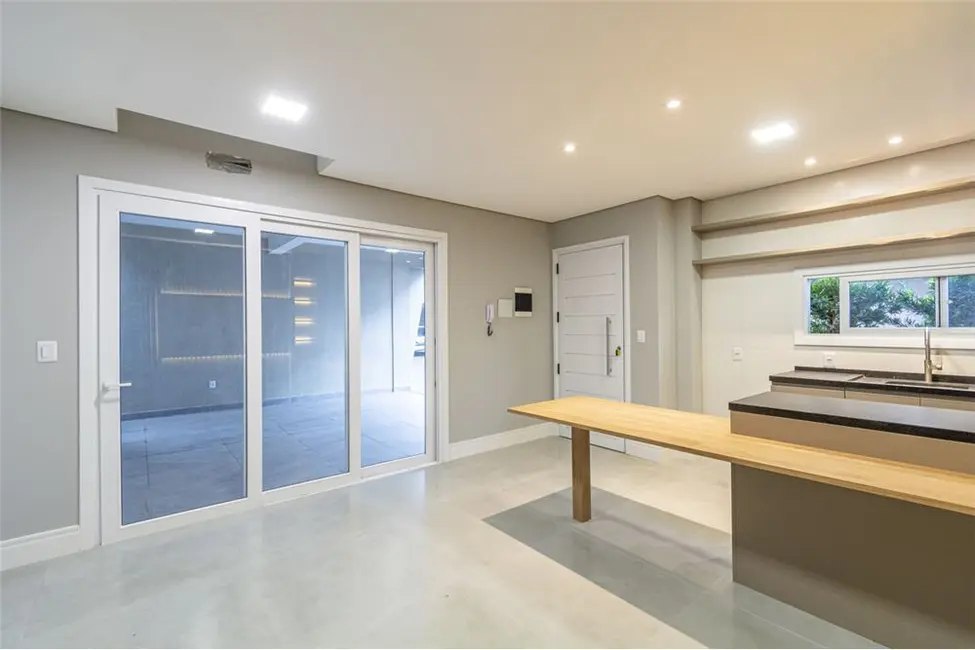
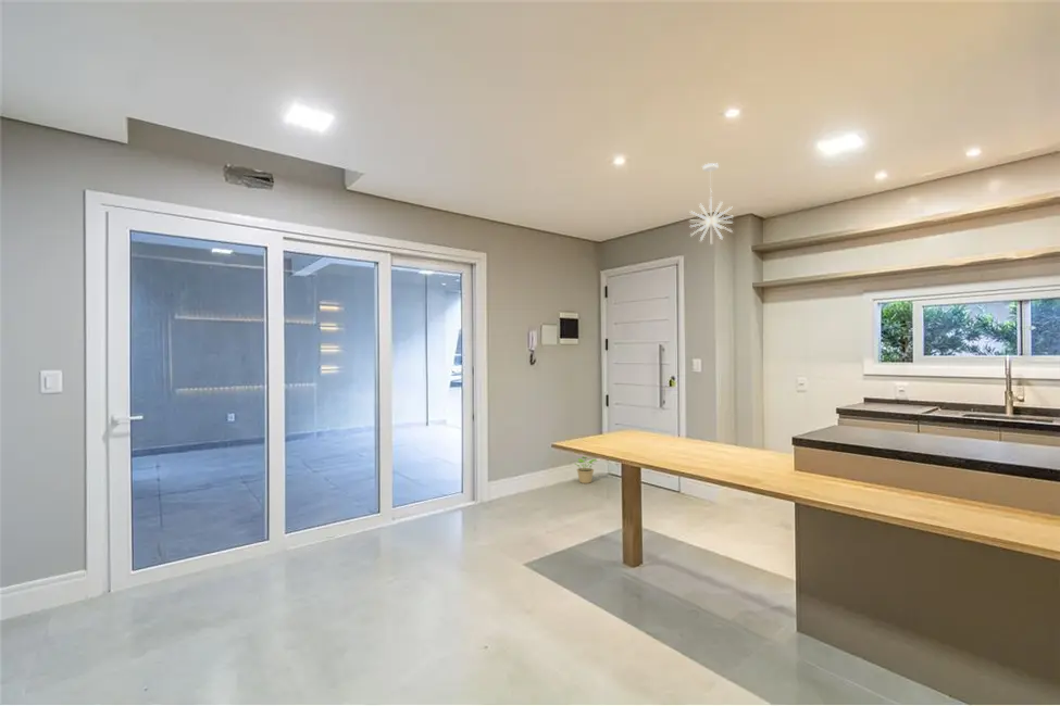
+ potted plant [574,455,599,484]
+ pendant light [688,162,735,245]
